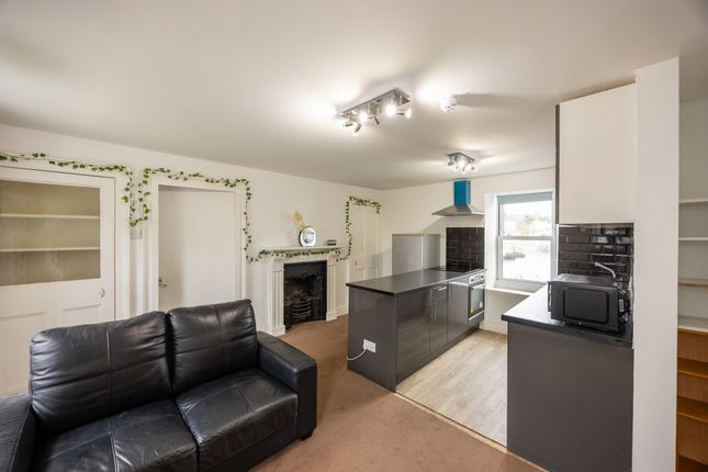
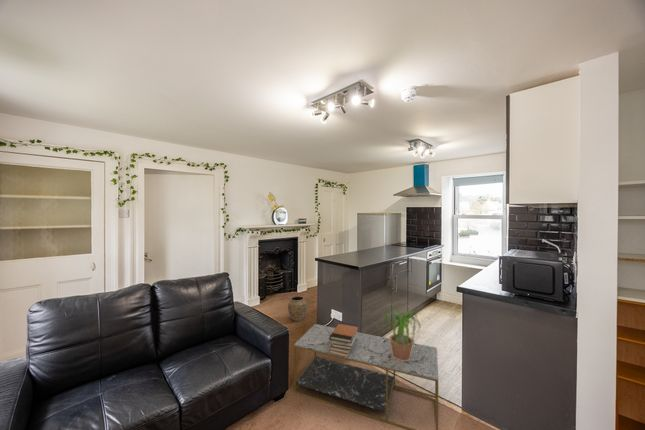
+ book stack [329,321,360,358]
+ coffee table [293,323,439,430]
+ vase [287,295,308,322]
+ potted plant [376,309,426,361]
